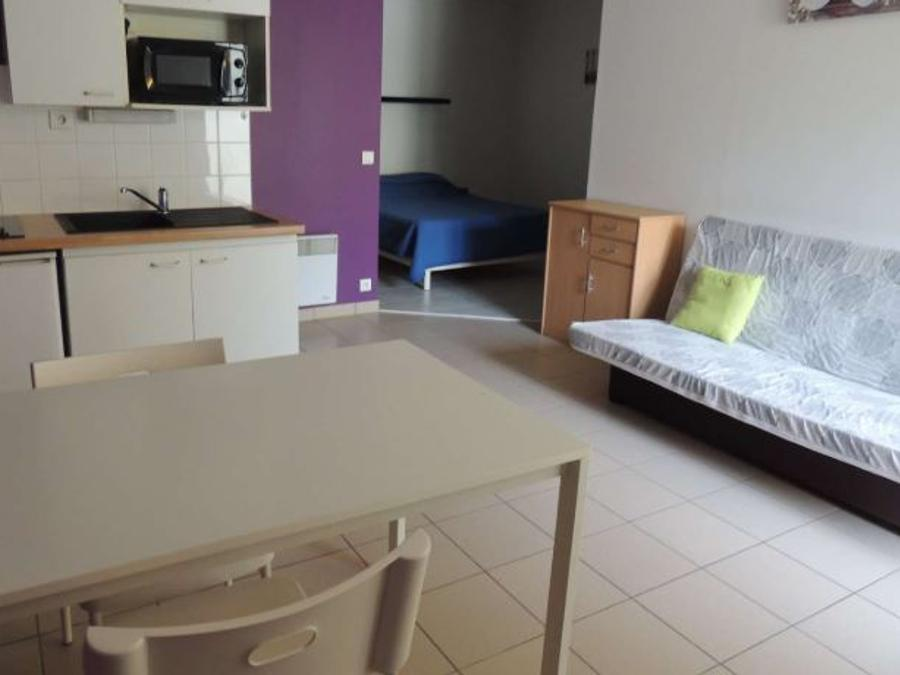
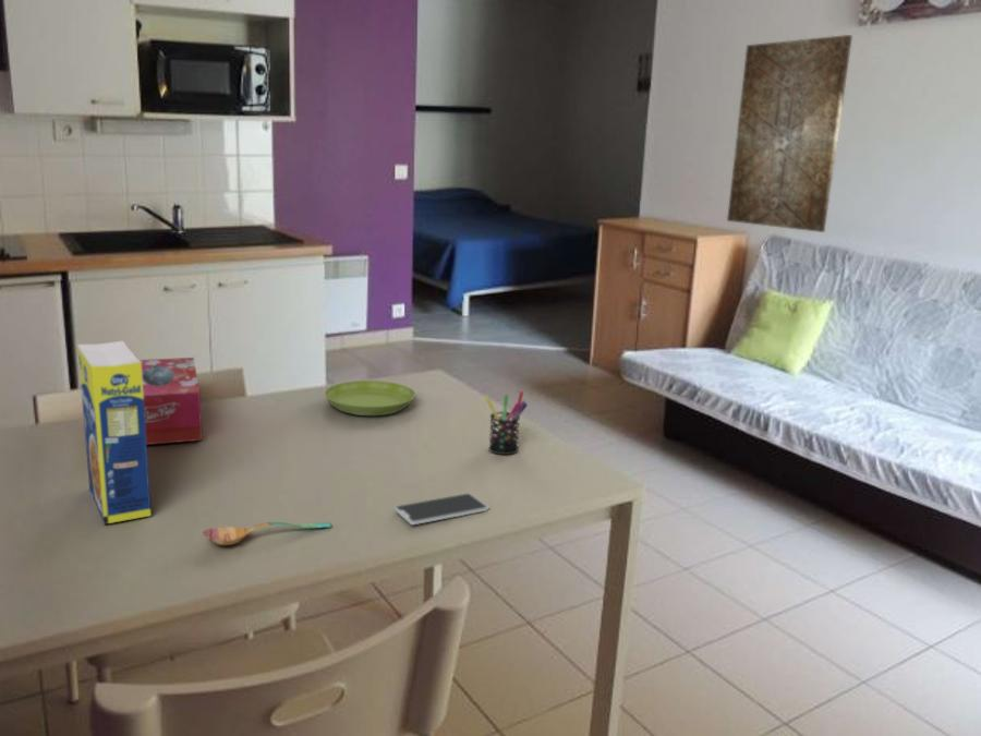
+ saucer [324,379,416,417]
+ soupspoon [203,521,334,546]
+ pen holder [484,390,529,456]
+ wall art [726,34,853,233]
+ legume [76,340,152,526]
+ smartphone [393,493,491,526]
+ tissue box [138,357,203,446]
